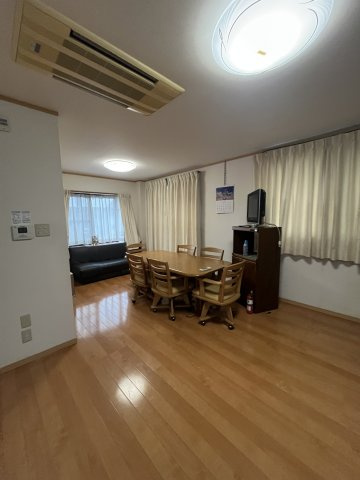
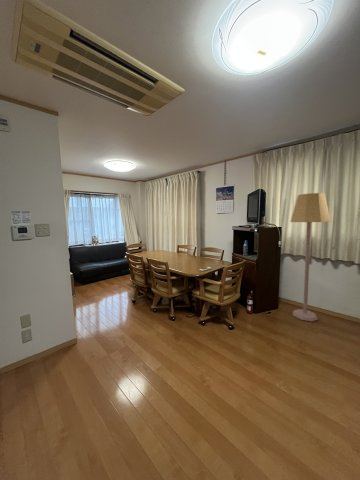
+ lamp [289,192,332,322]
